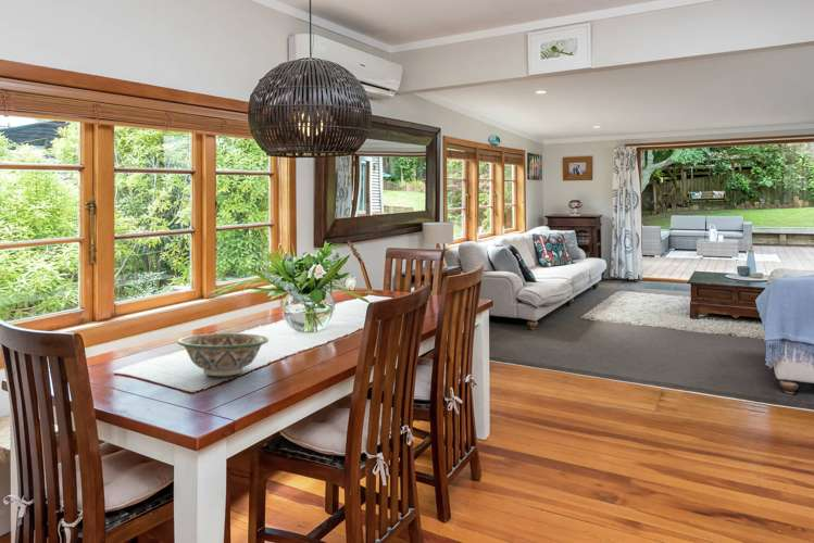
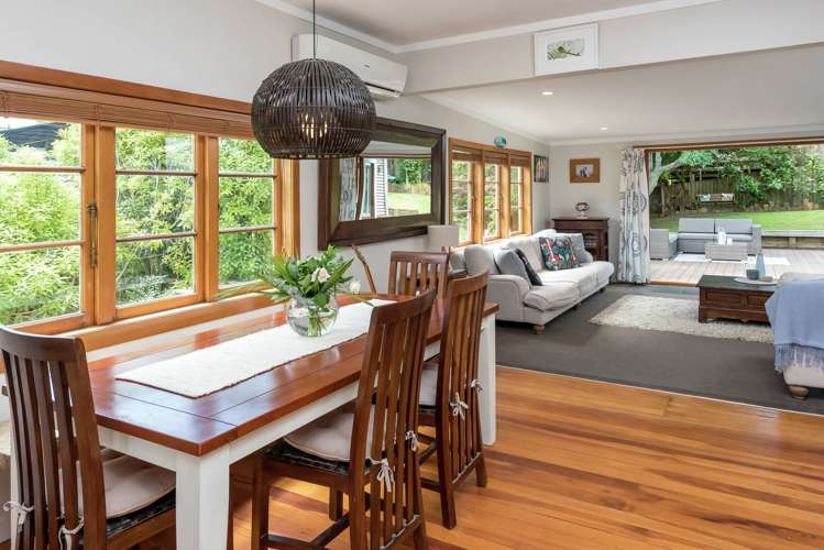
- decorative bowl [176,332,270,377]
